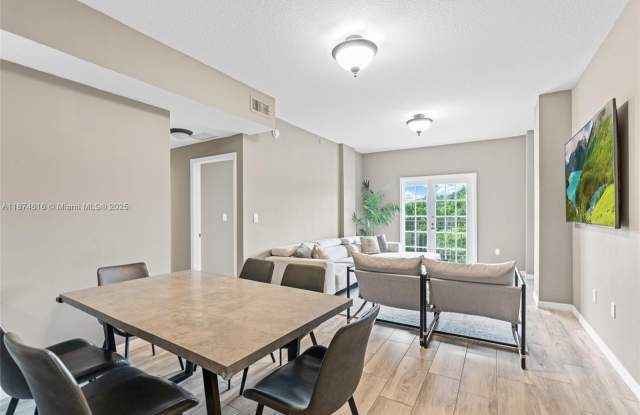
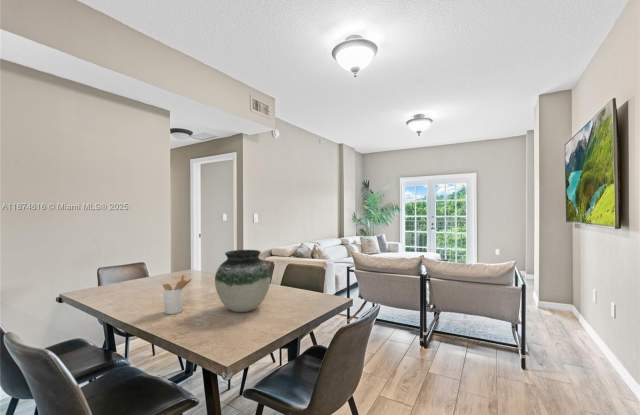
+ utensil holder [161,274,193,315]
+ vase [214,249,272,313]
